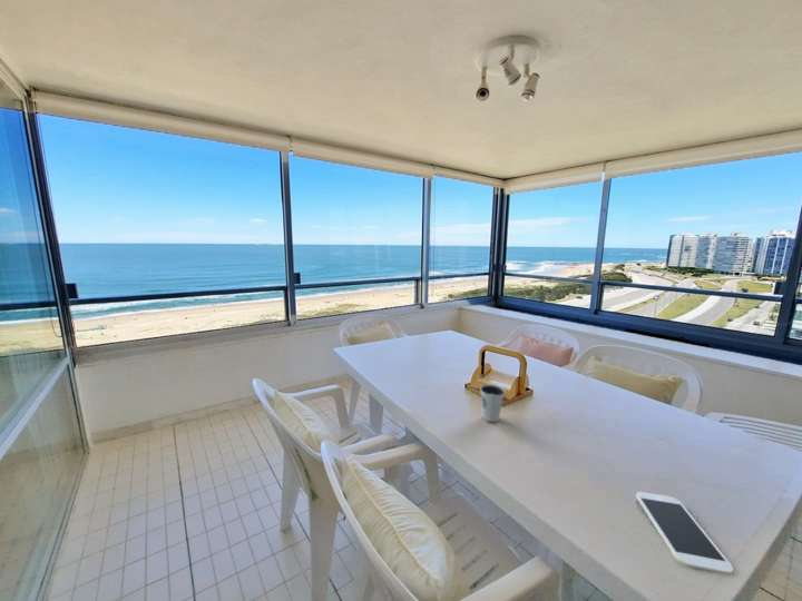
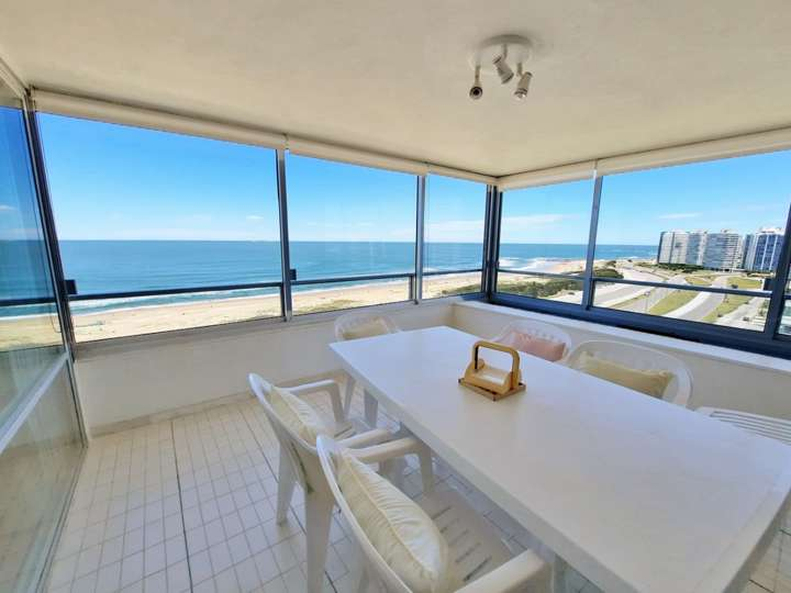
- smartphone [635,491,734,574]
- dixie cup [479,384,506,423]
